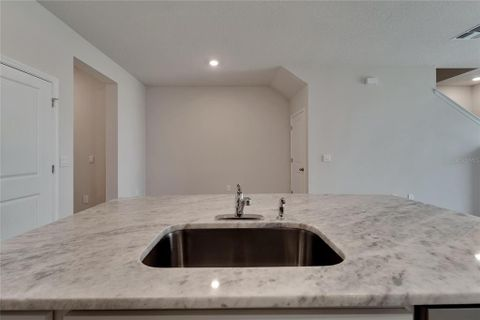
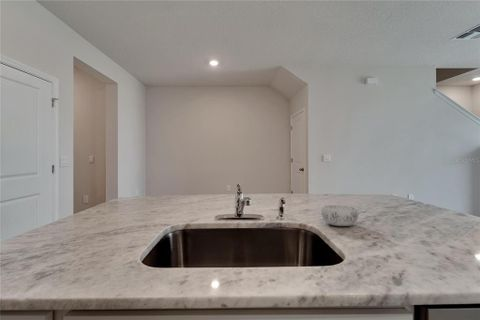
+ decorative bowl [321,203,359,227]
